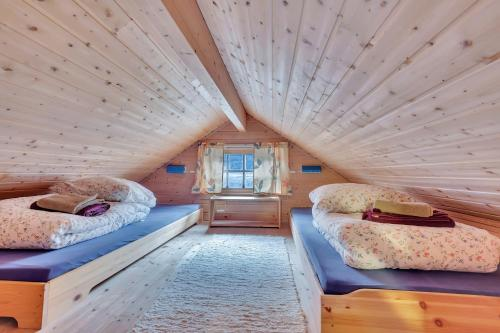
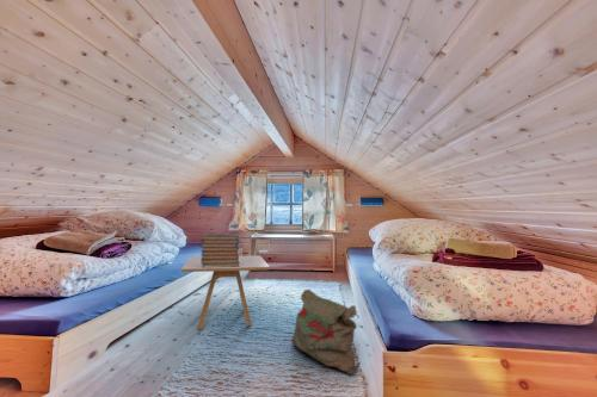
+ book stack [198,234,241,267]
+ side table [180,254,271,330]
+ bag [290,289,362,376]
